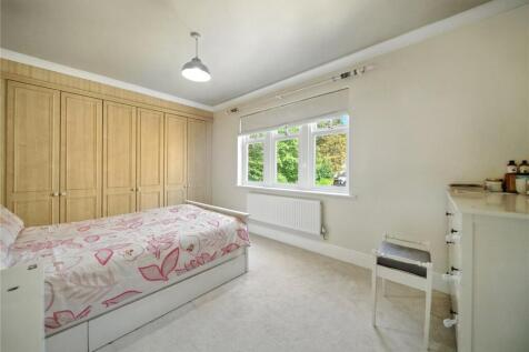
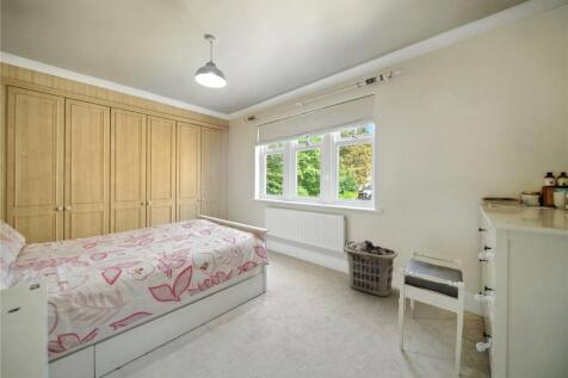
+ clothes hamper [344,238,399,298]
